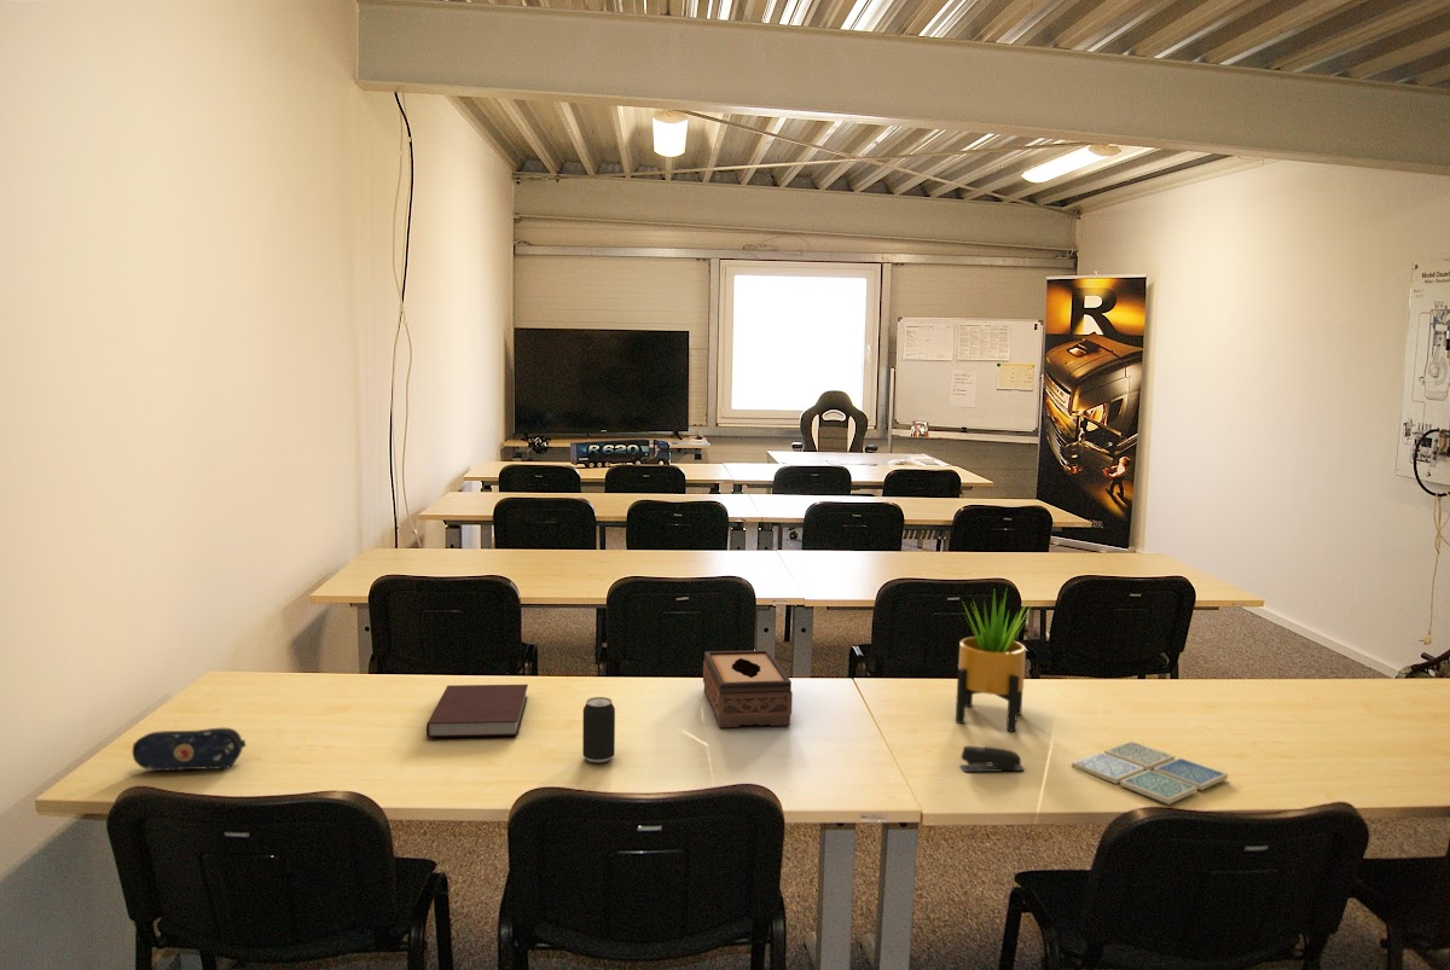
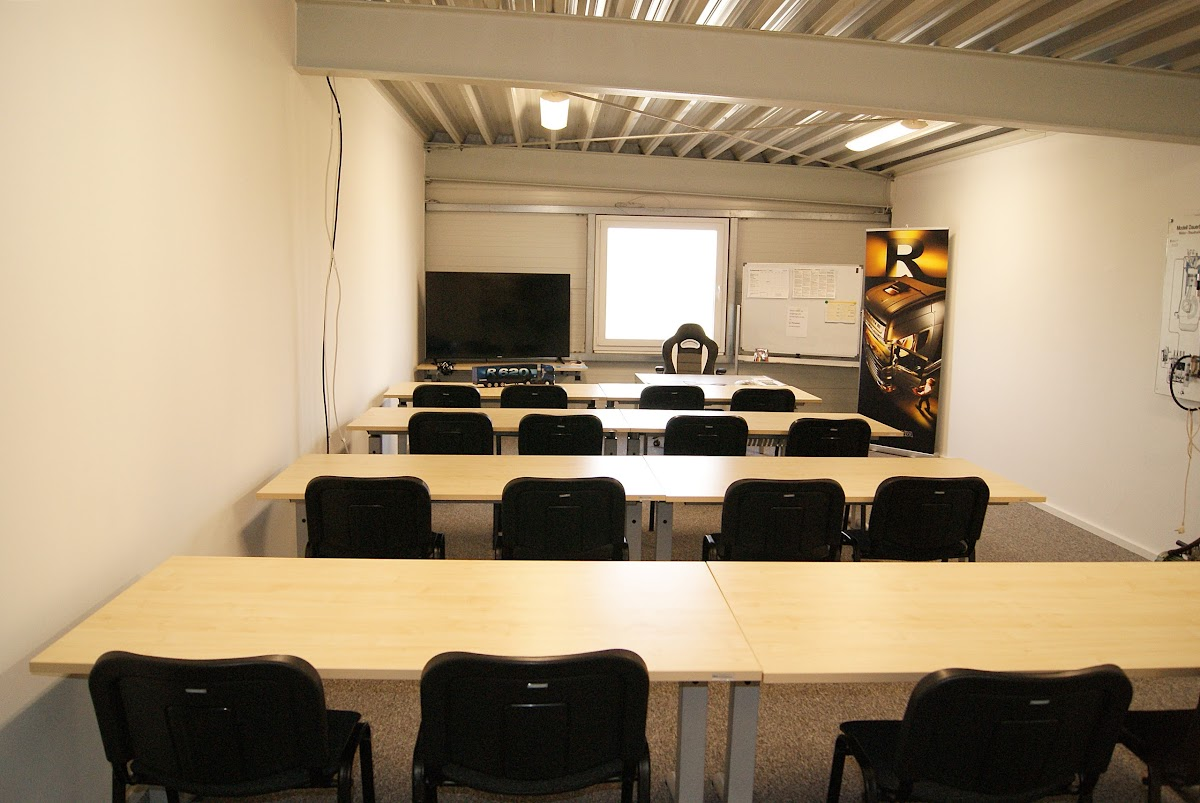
- potted plant [955,585,1033,733]
- drink coaster [1071,740,1229,806]
- stapler [958,745,1025,773]
- notebook [425,684,529,738]
- pencil case [130,726,248,771]
- tissue box [702,649,794,728]
- beverage can [581,696,616,763]
